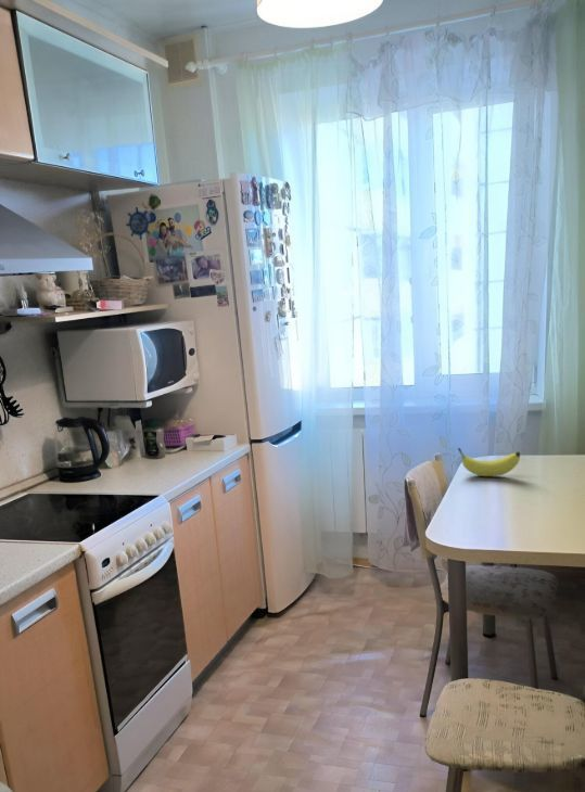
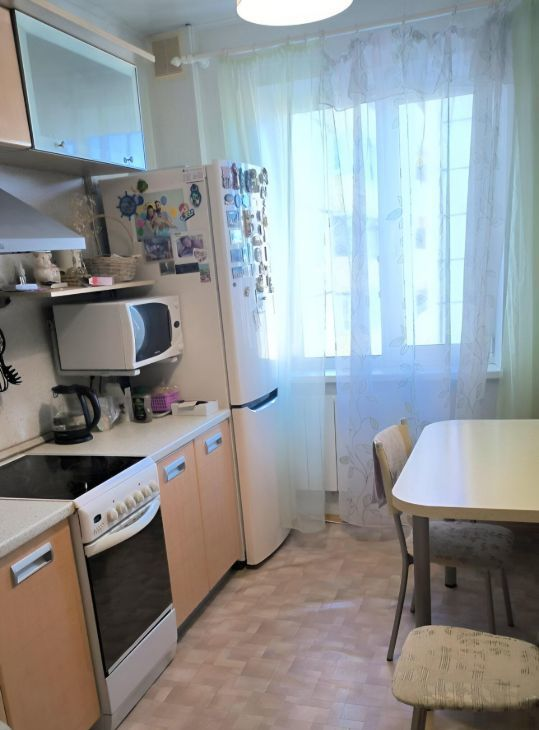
- fruit [457,447,521,477]
